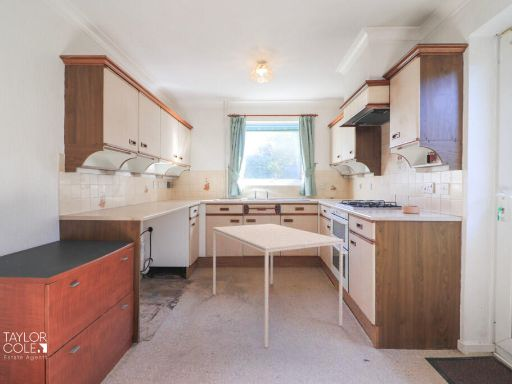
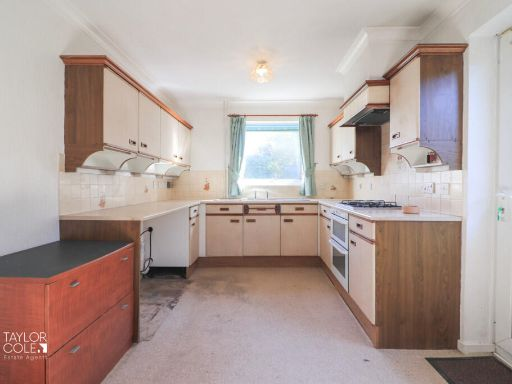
- dining table [212,223,344,349]
